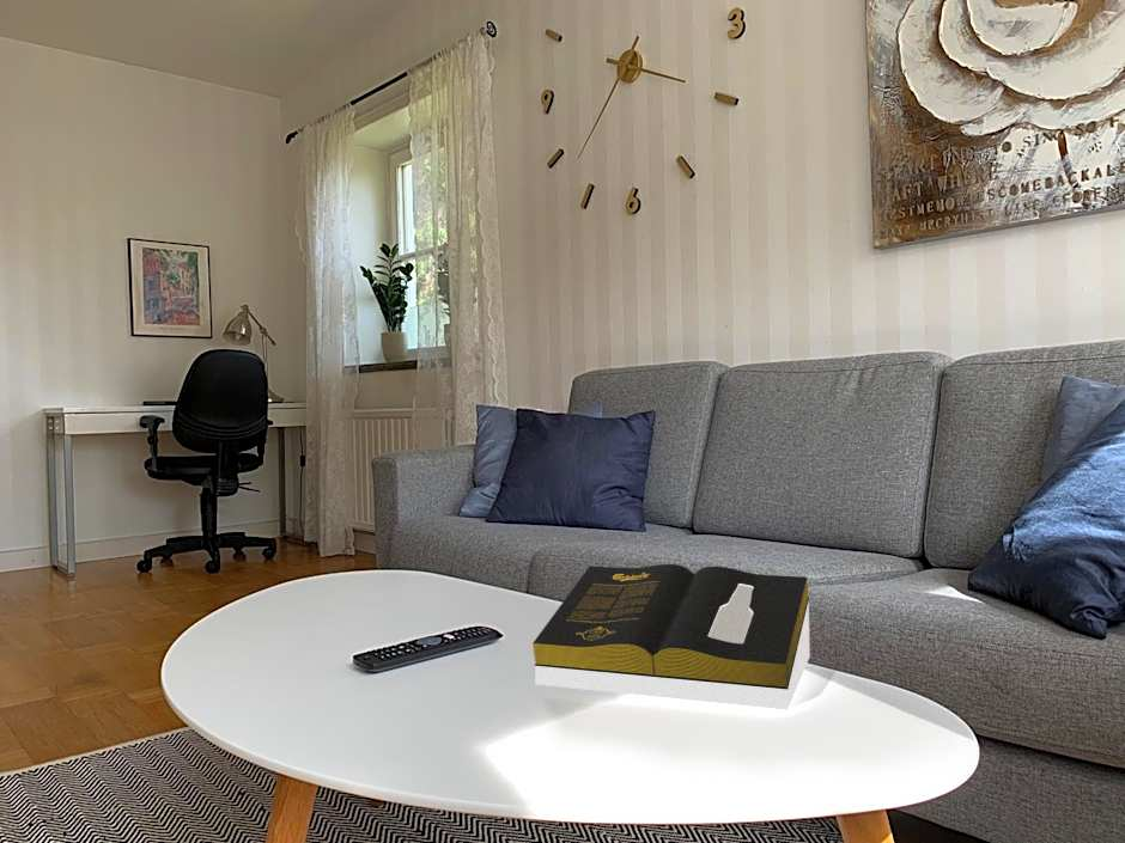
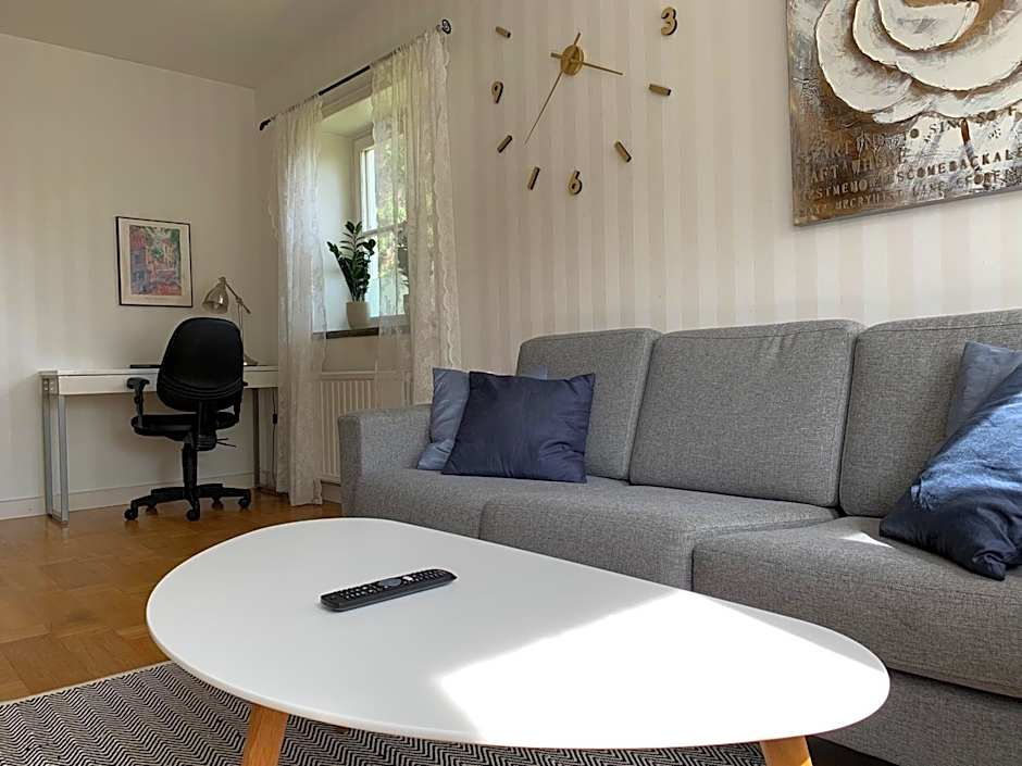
- book [531,563,810,711]
